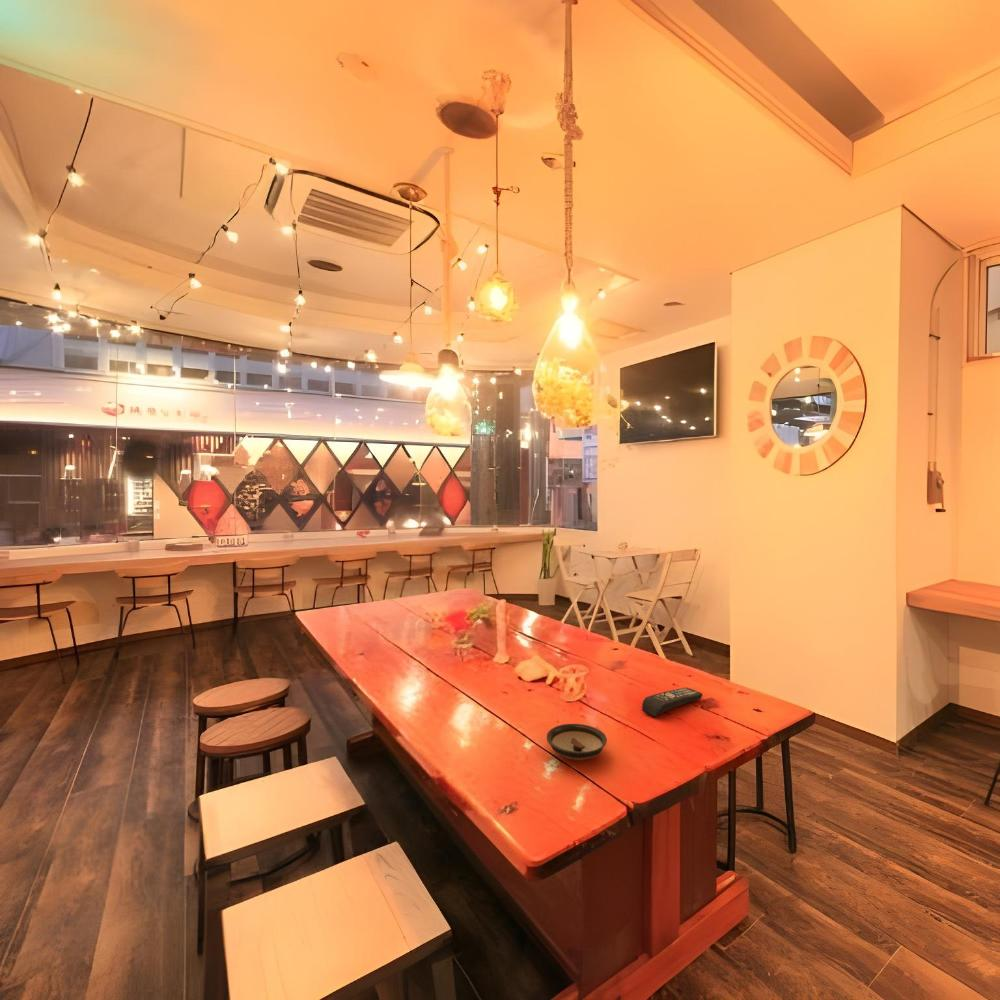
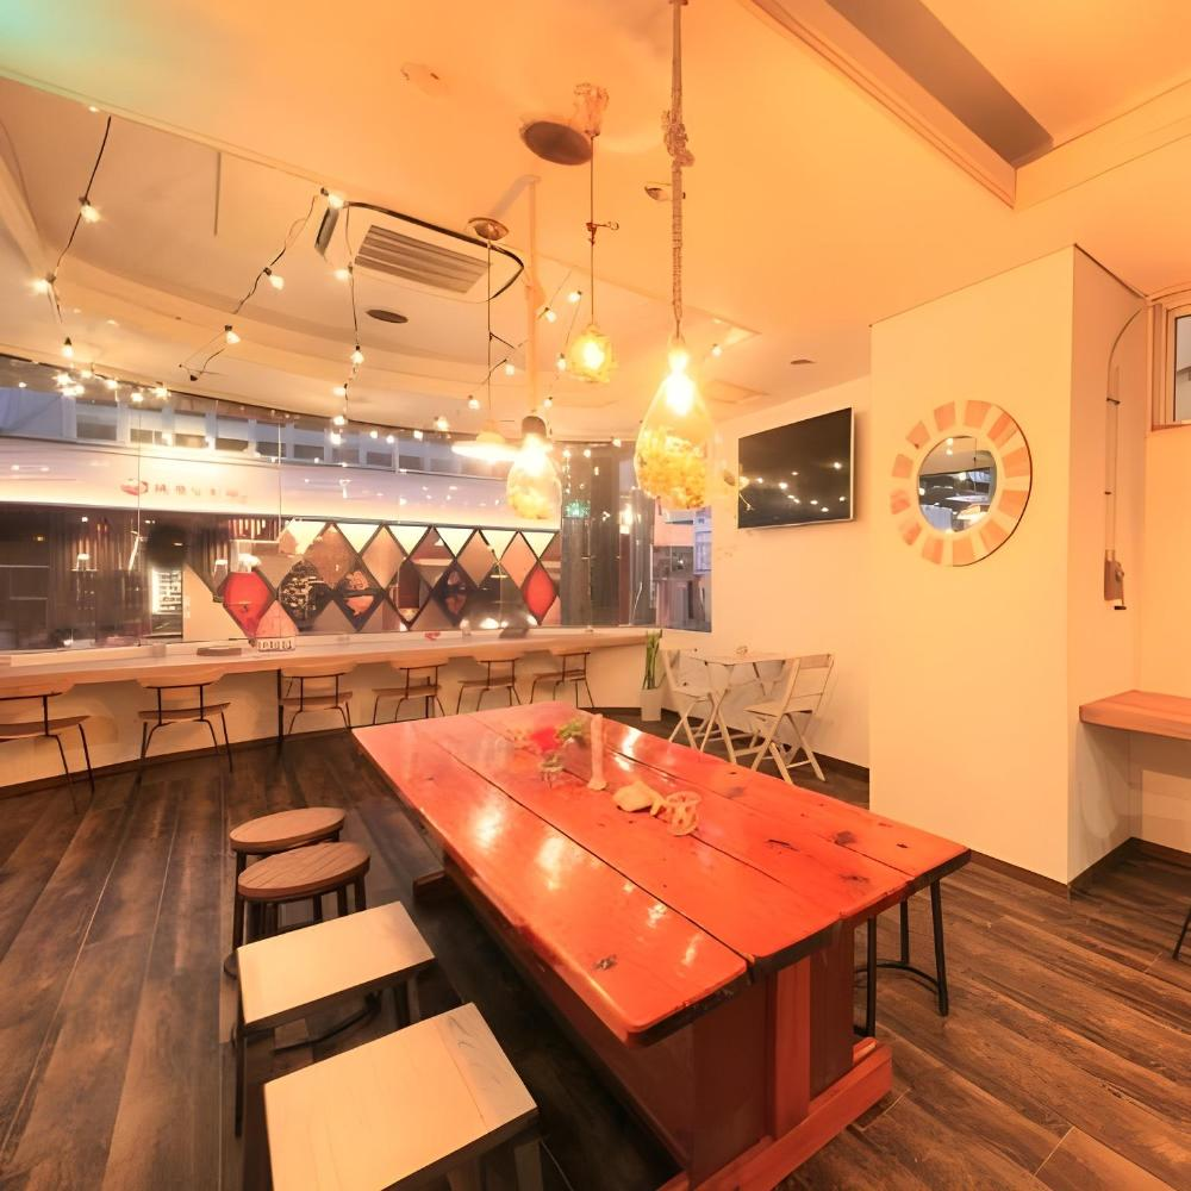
- saucer [546,723,608,761]
- remote control [641,687,703,718]
